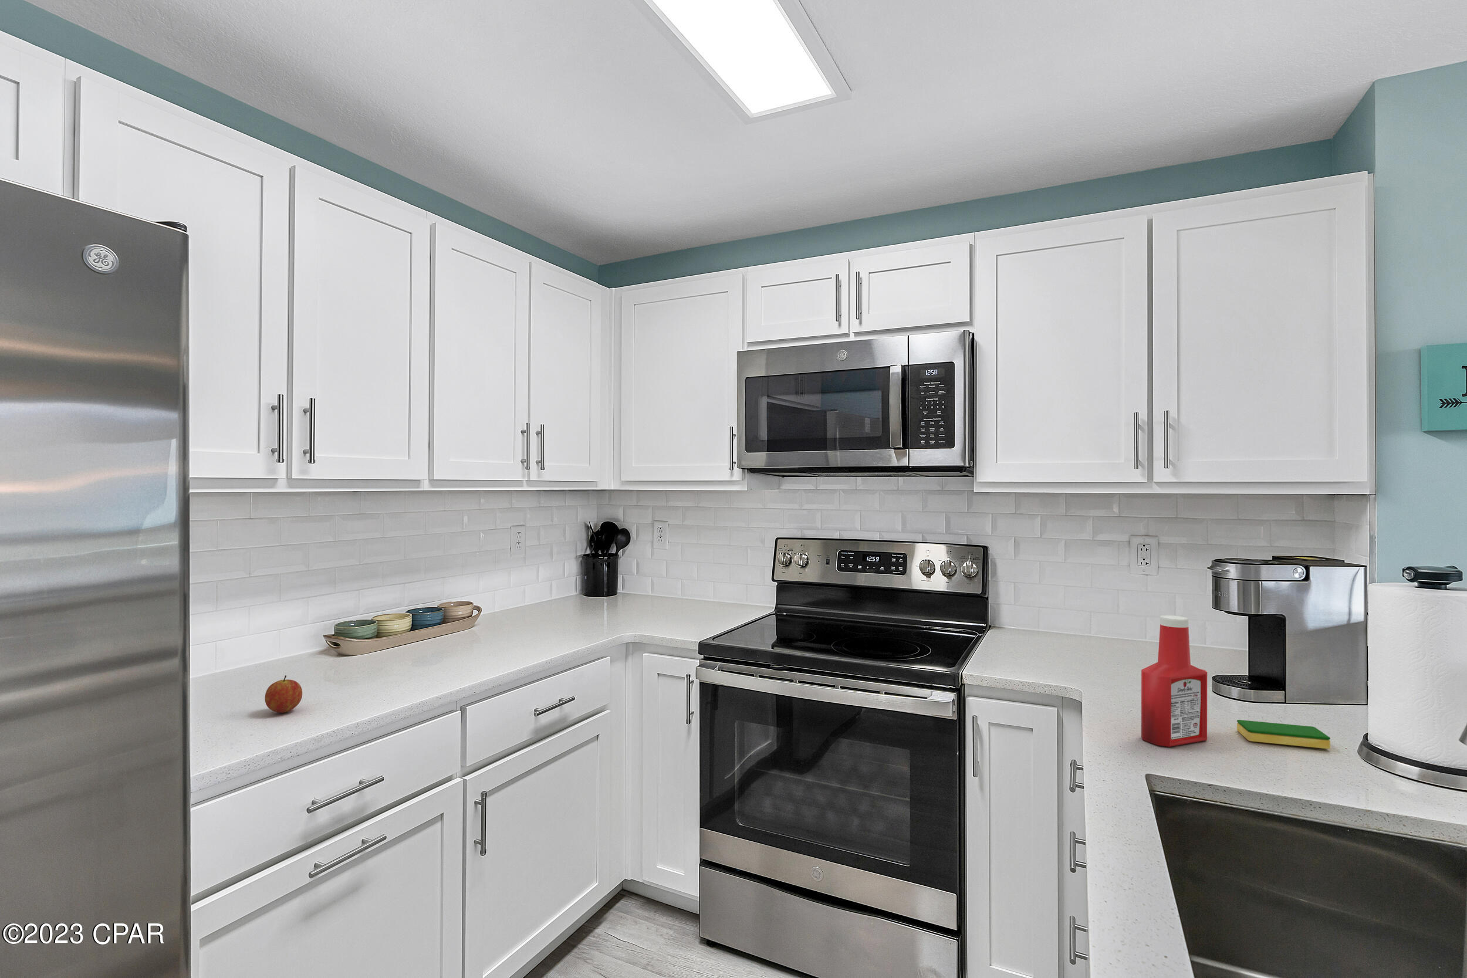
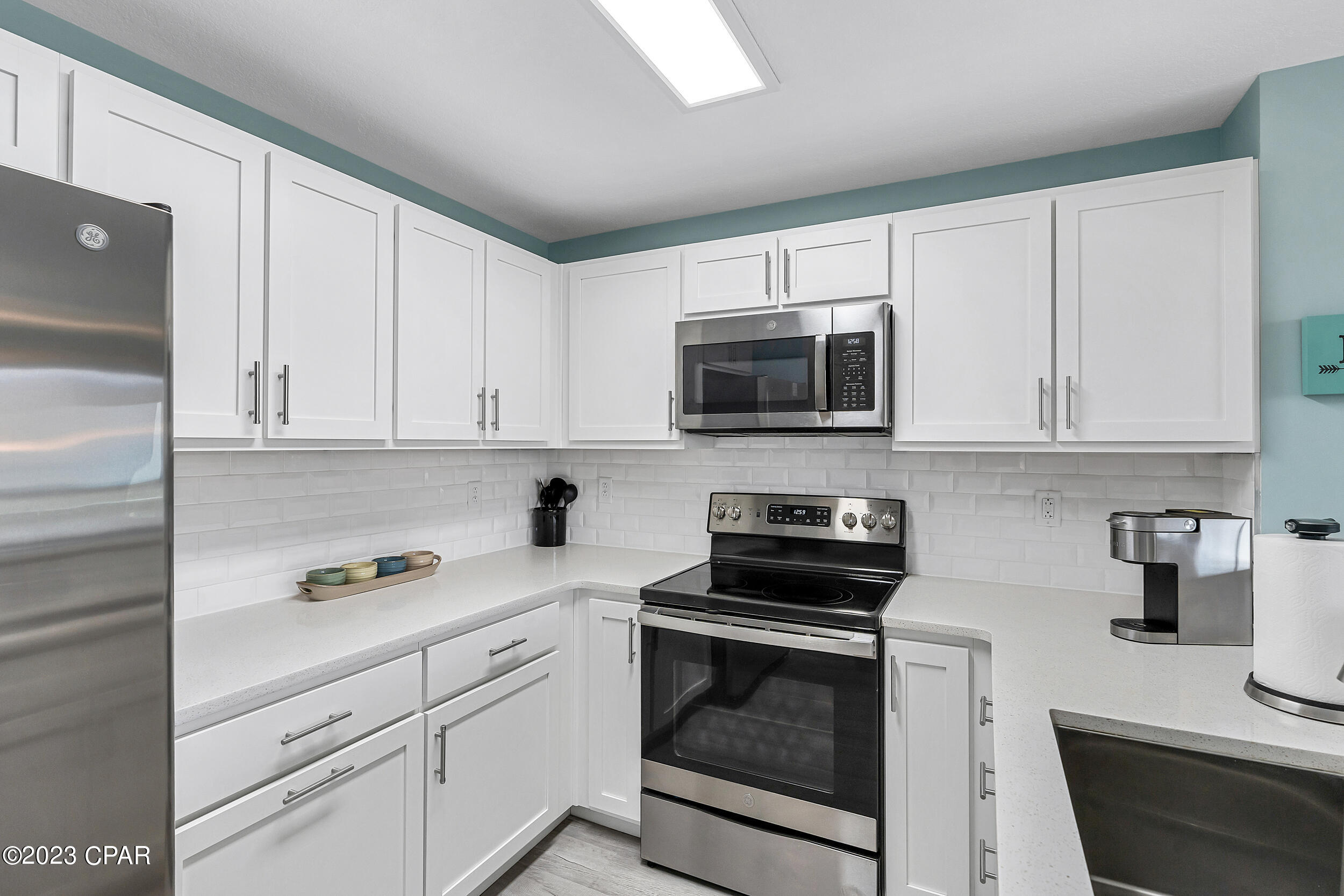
- dish sponge [1237,719,1331,750]
- fruit [264,675,302,714]
- soap bottle [1141,615,1207,748]
